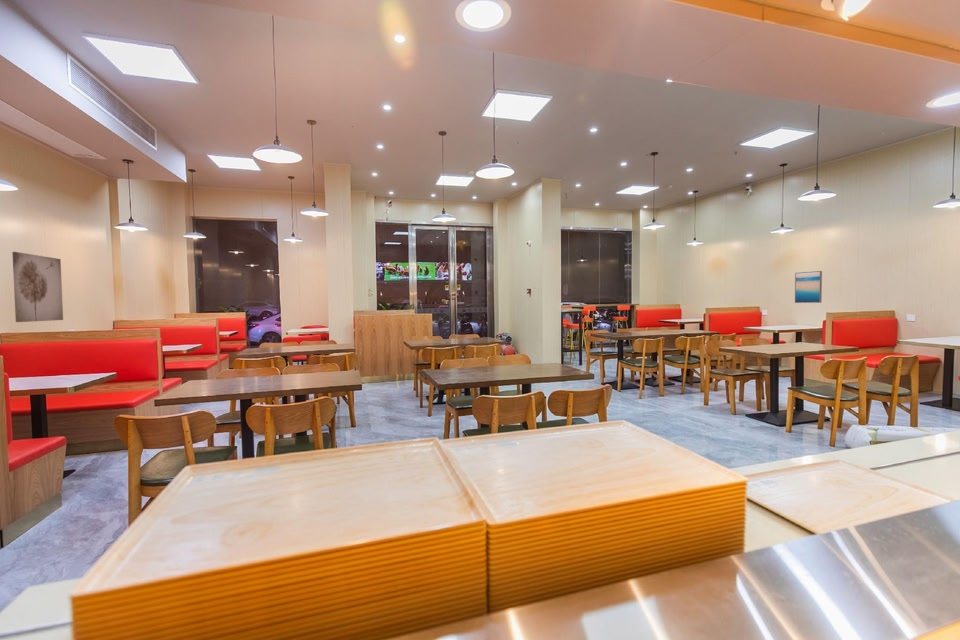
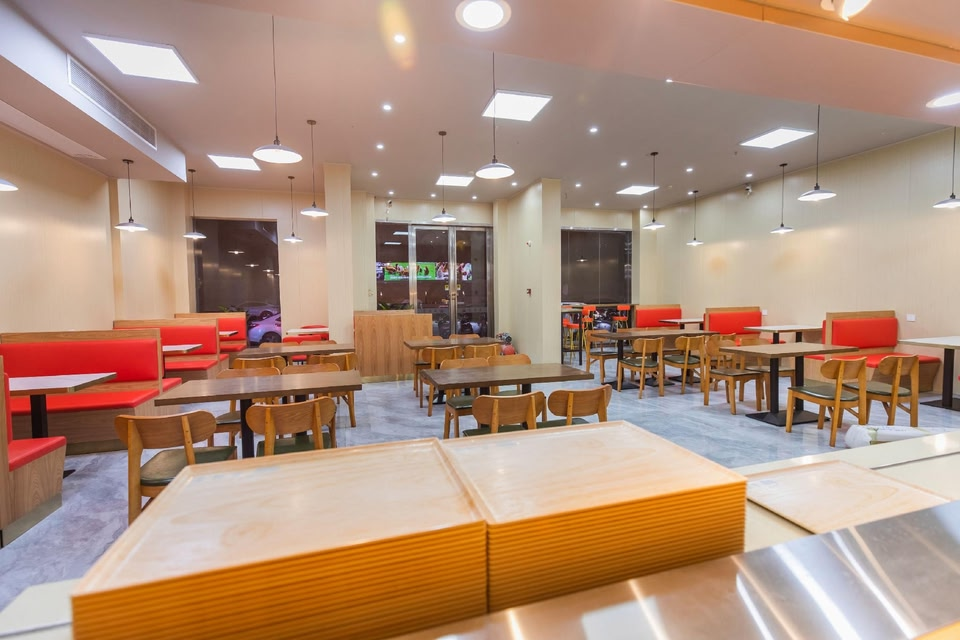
- wall art [11,251,64,323]
- wall art [794,270,823,304]
